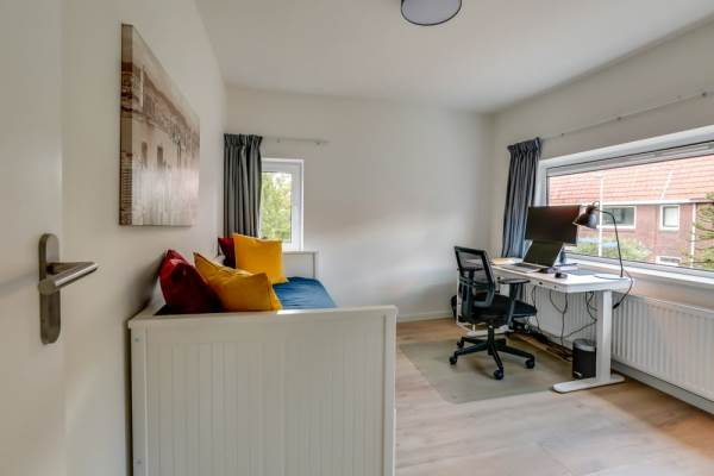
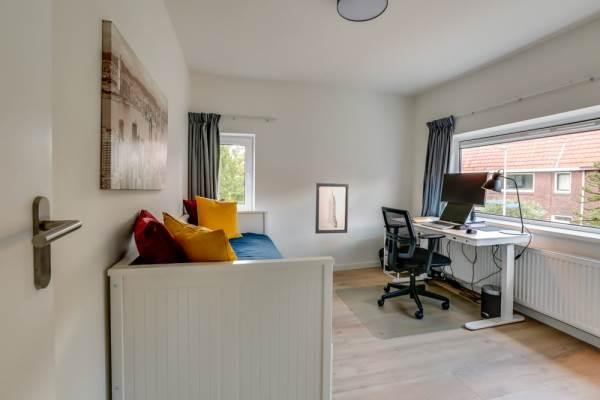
+ wall art [314,182,349,235]
